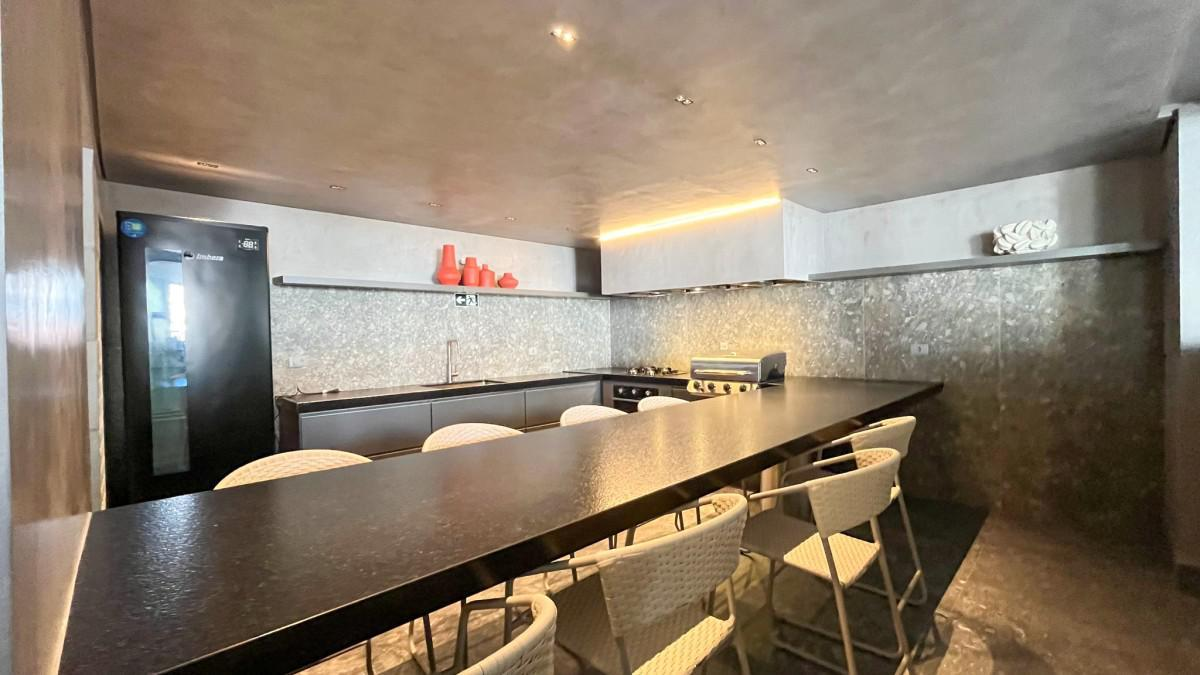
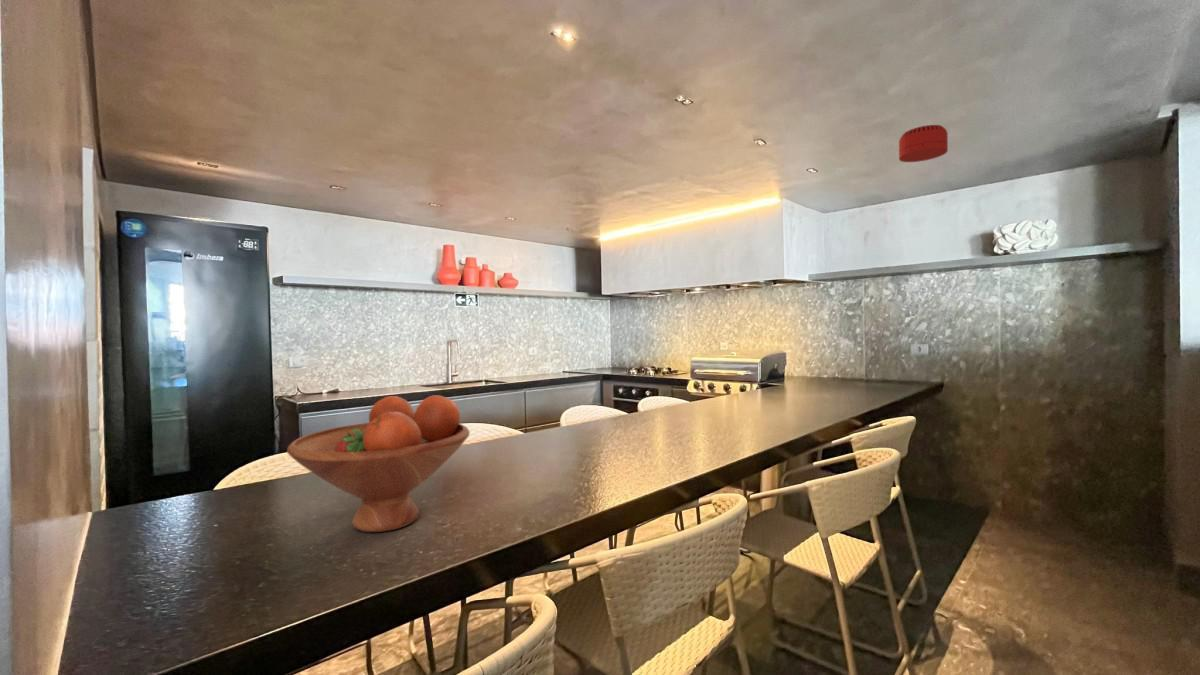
+ smoke detector [898,124,949,163]
+ fruit bowl [286,394,471,533]
